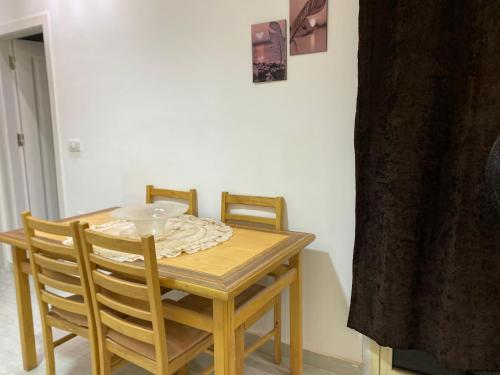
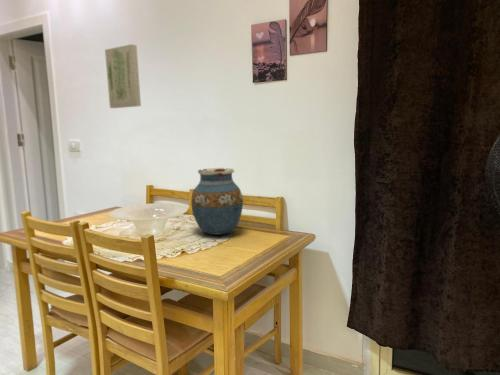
+ vase [190,167,244,236]
+ wall art [104,43,142,109]
